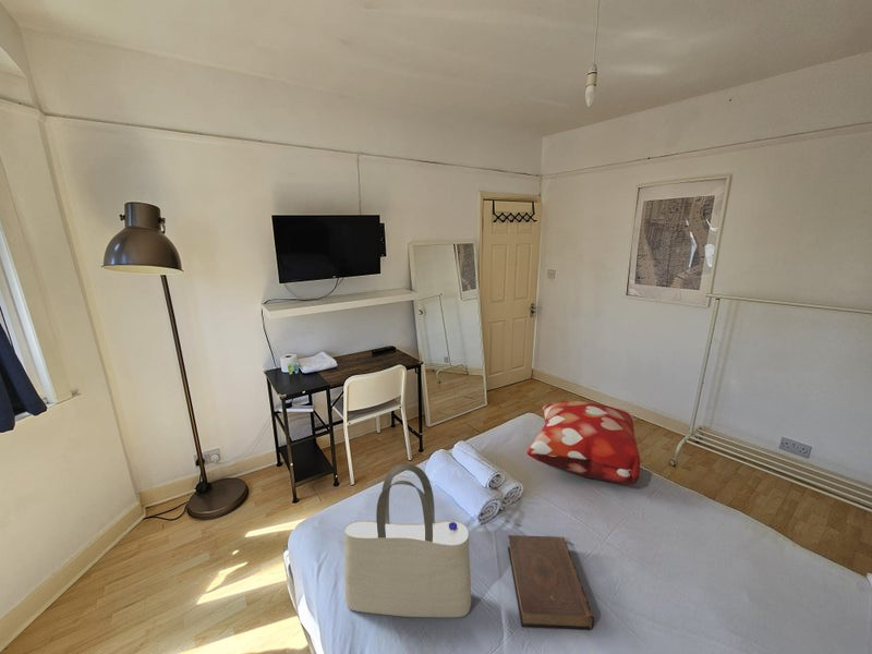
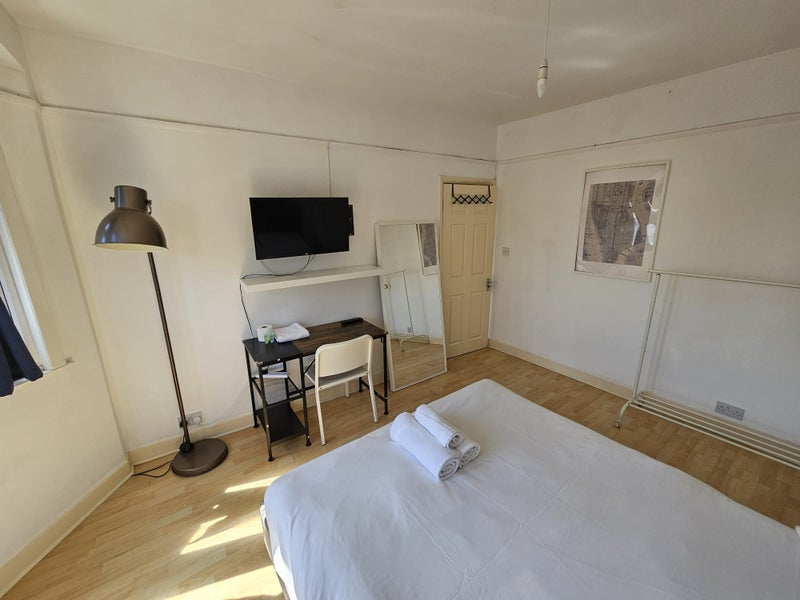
- book [507,534,595,631]
- tote bag [343,463,472,618]
- decorative pillow [525,400,641,486]
